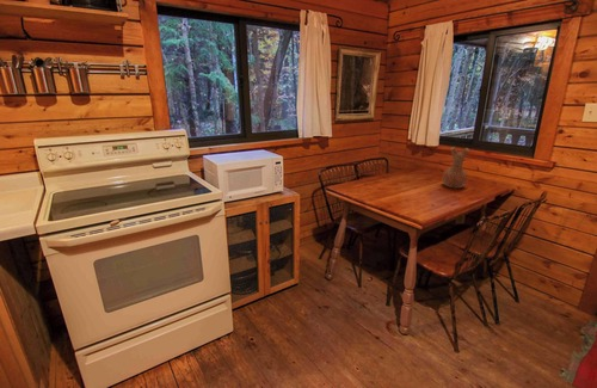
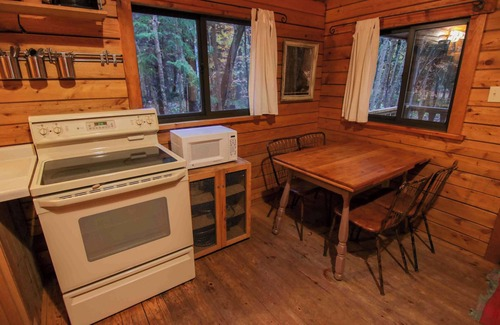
- vase [441,146,470,190]
